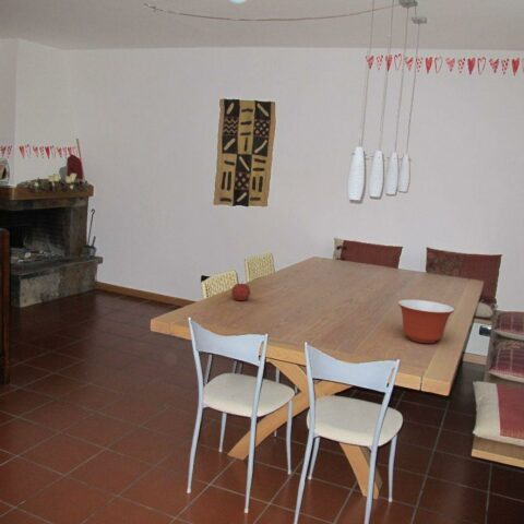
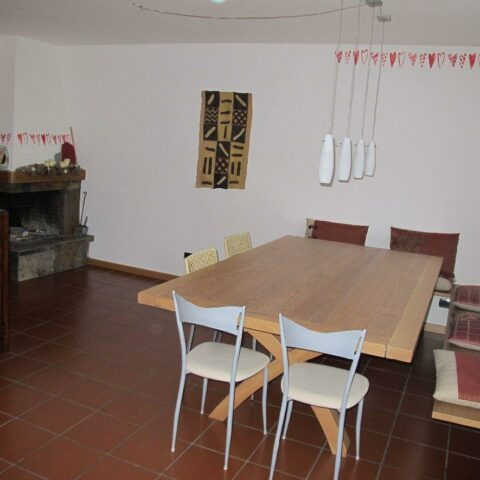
- fruit [230,282,251,301]
- mixing bowl [397,299,455,344]
